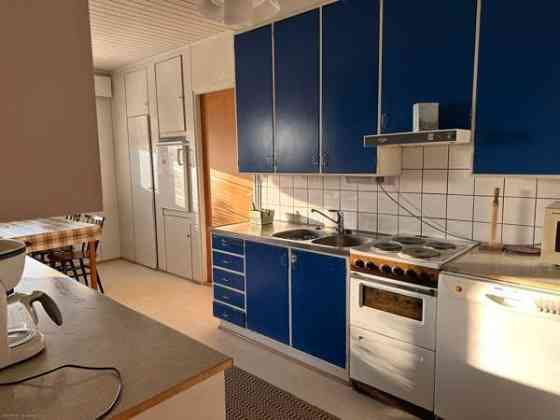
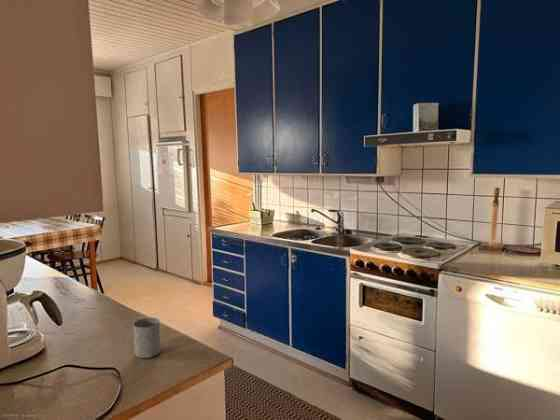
+ mug [132,315,162,359]
